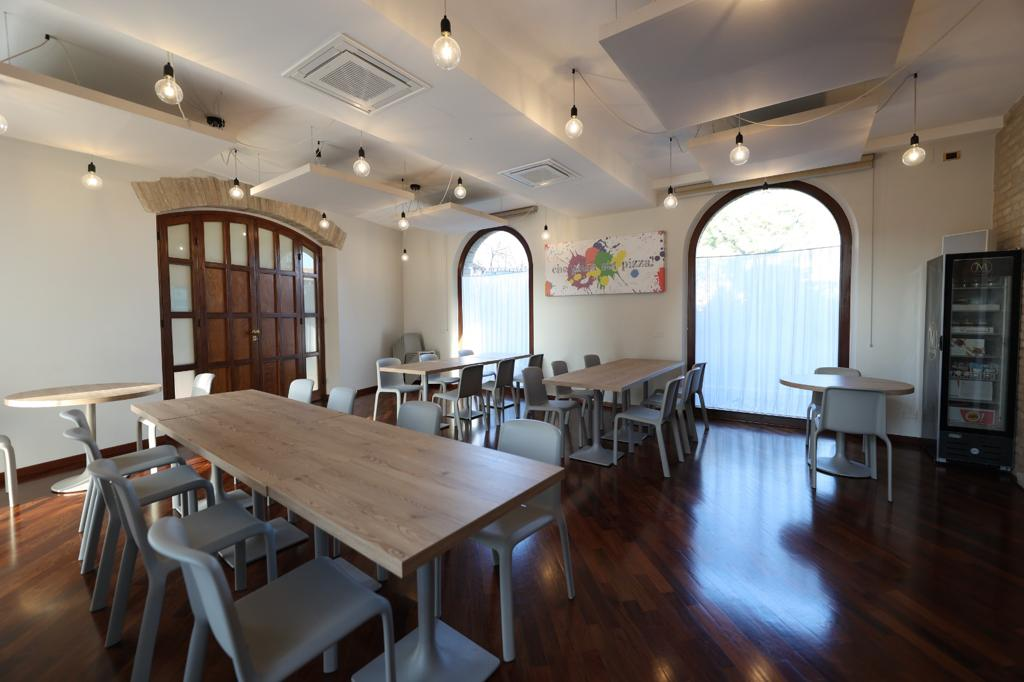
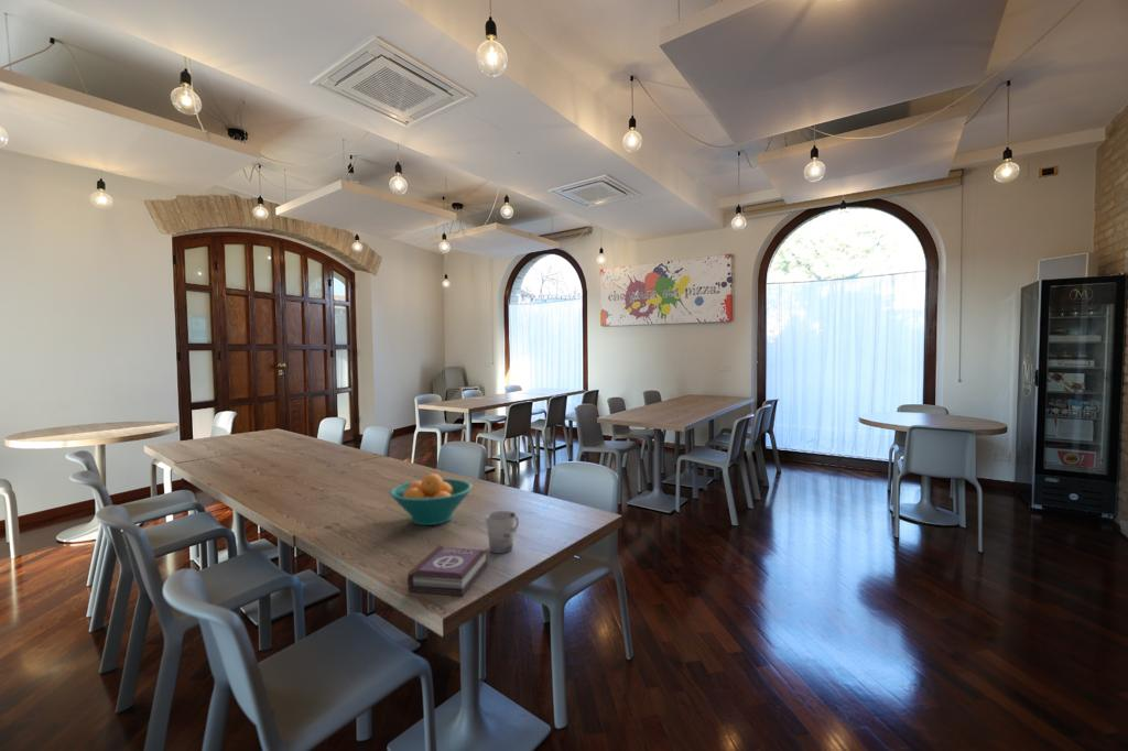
+ book [406,544,489,597]
+ fruit bowl [389,472,474,526]
+ cup [485,510,520,554]
